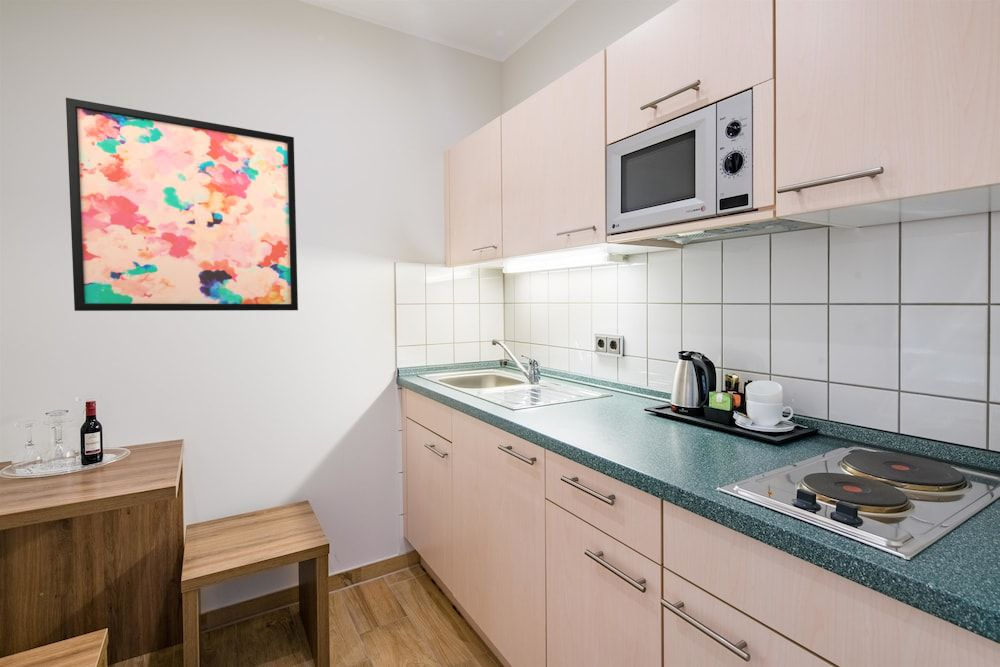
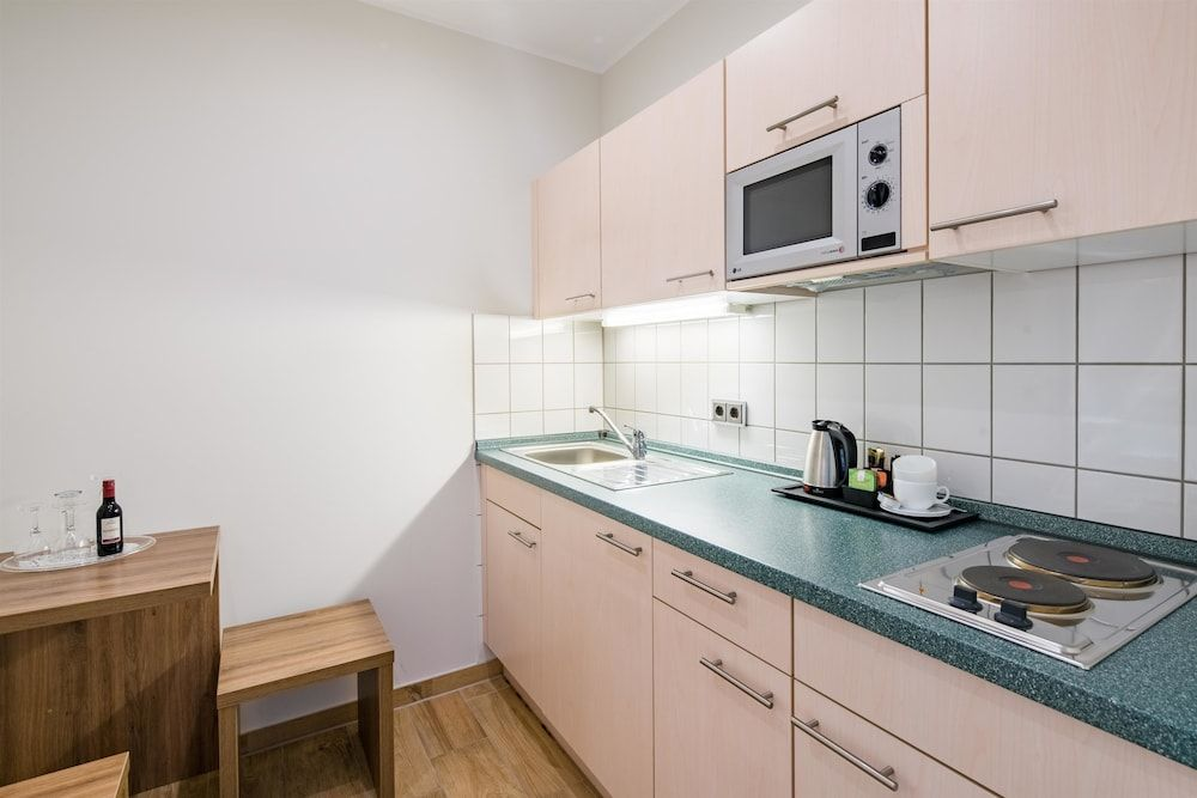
- wall art [65,97,299,312]
